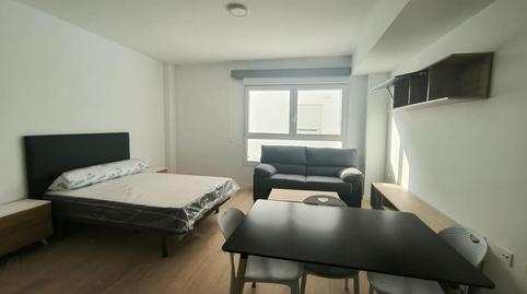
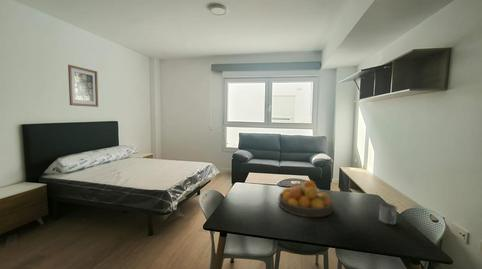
+ fruit bowl [277,179,334,218]
+ mug [378,202,398,225]
+ wall art [67,64,99,108]
